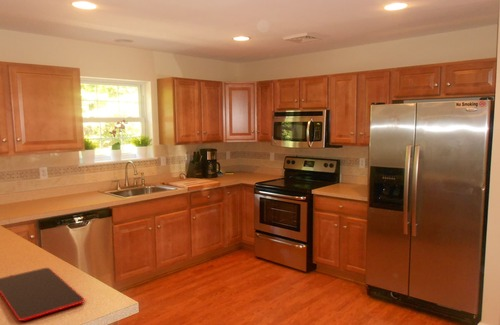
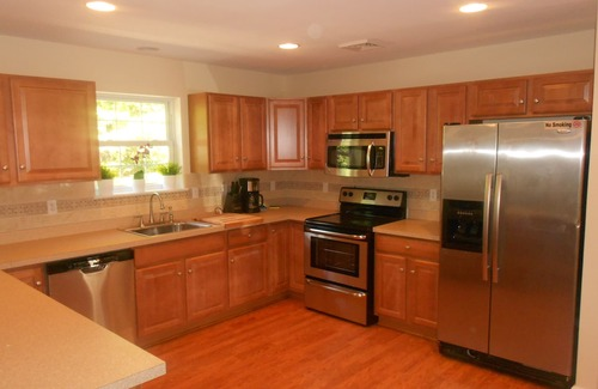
- cutting board [0,267,86,322]
